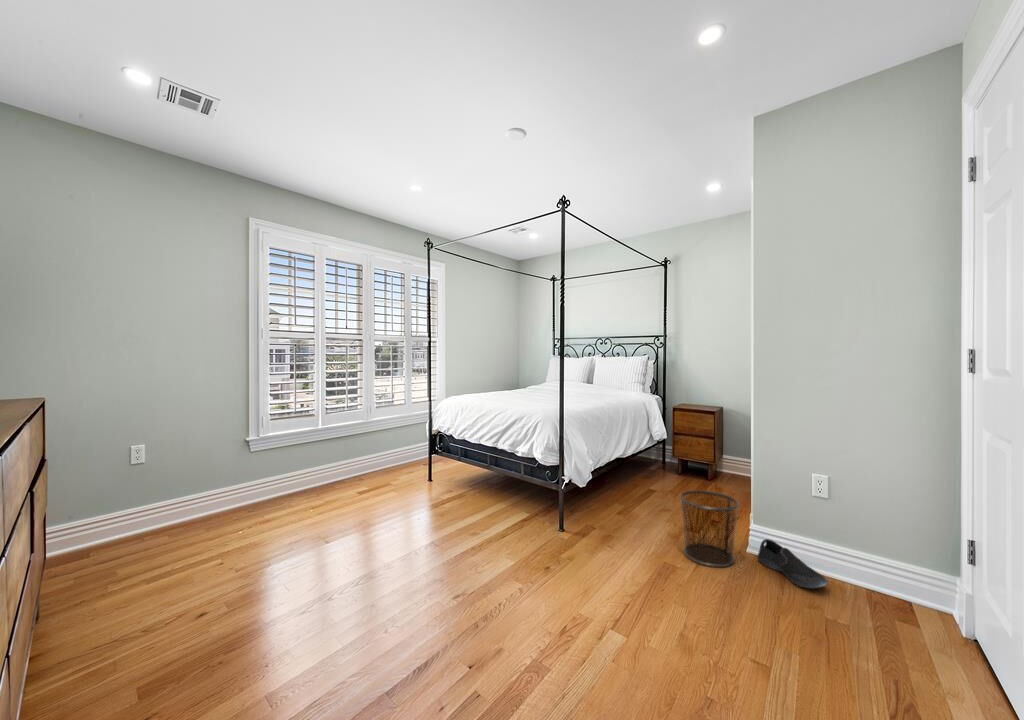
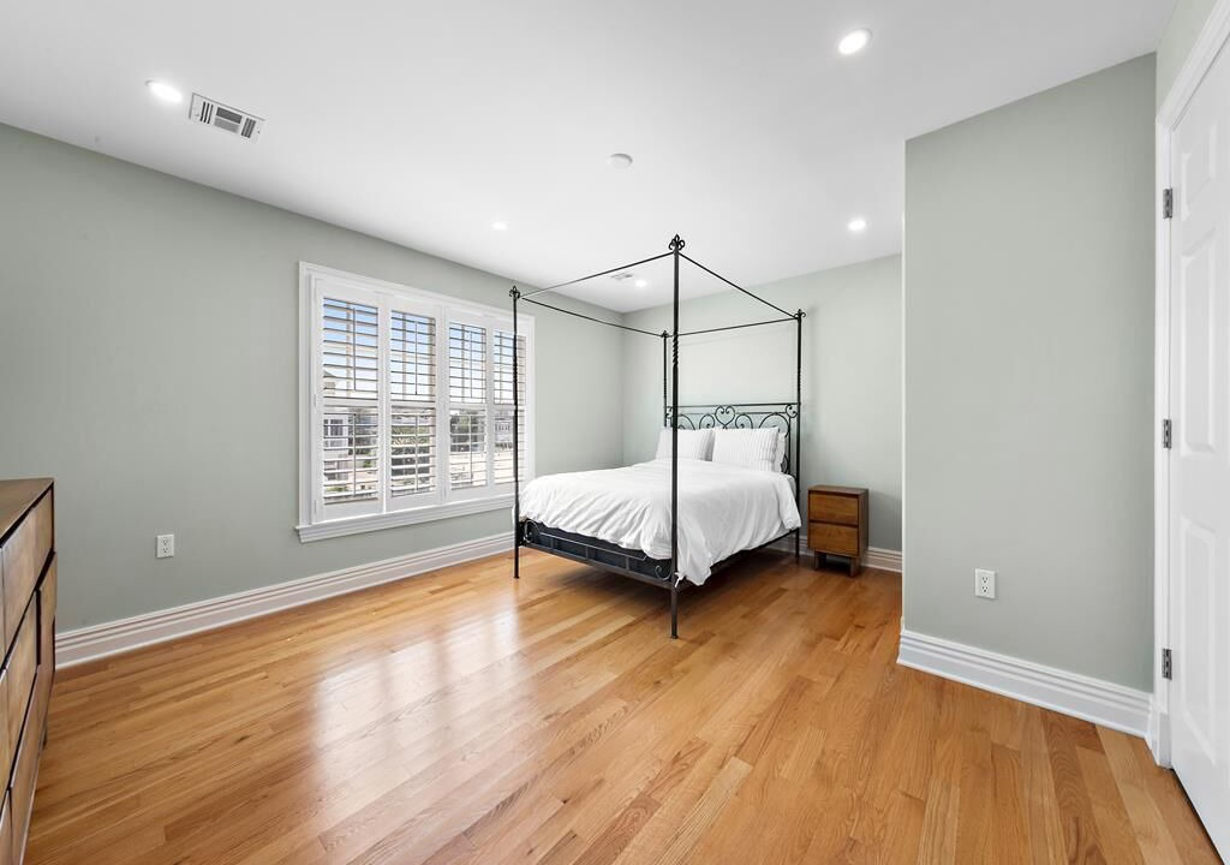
- shoe [756,538,829,589]
- waste bin [678,490,740,568]
